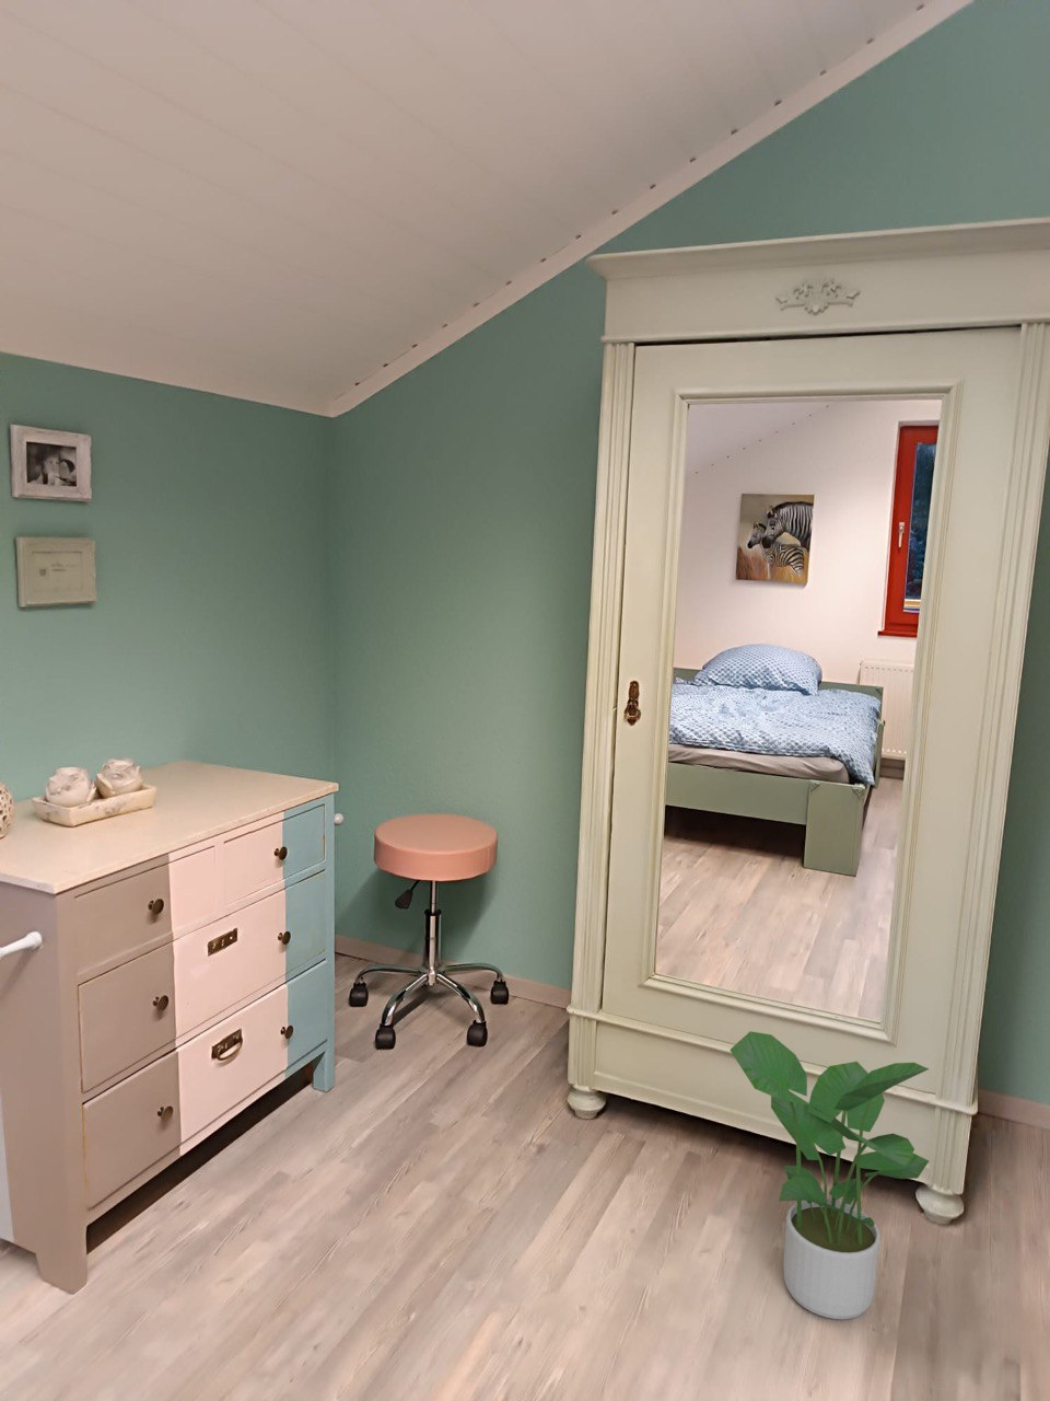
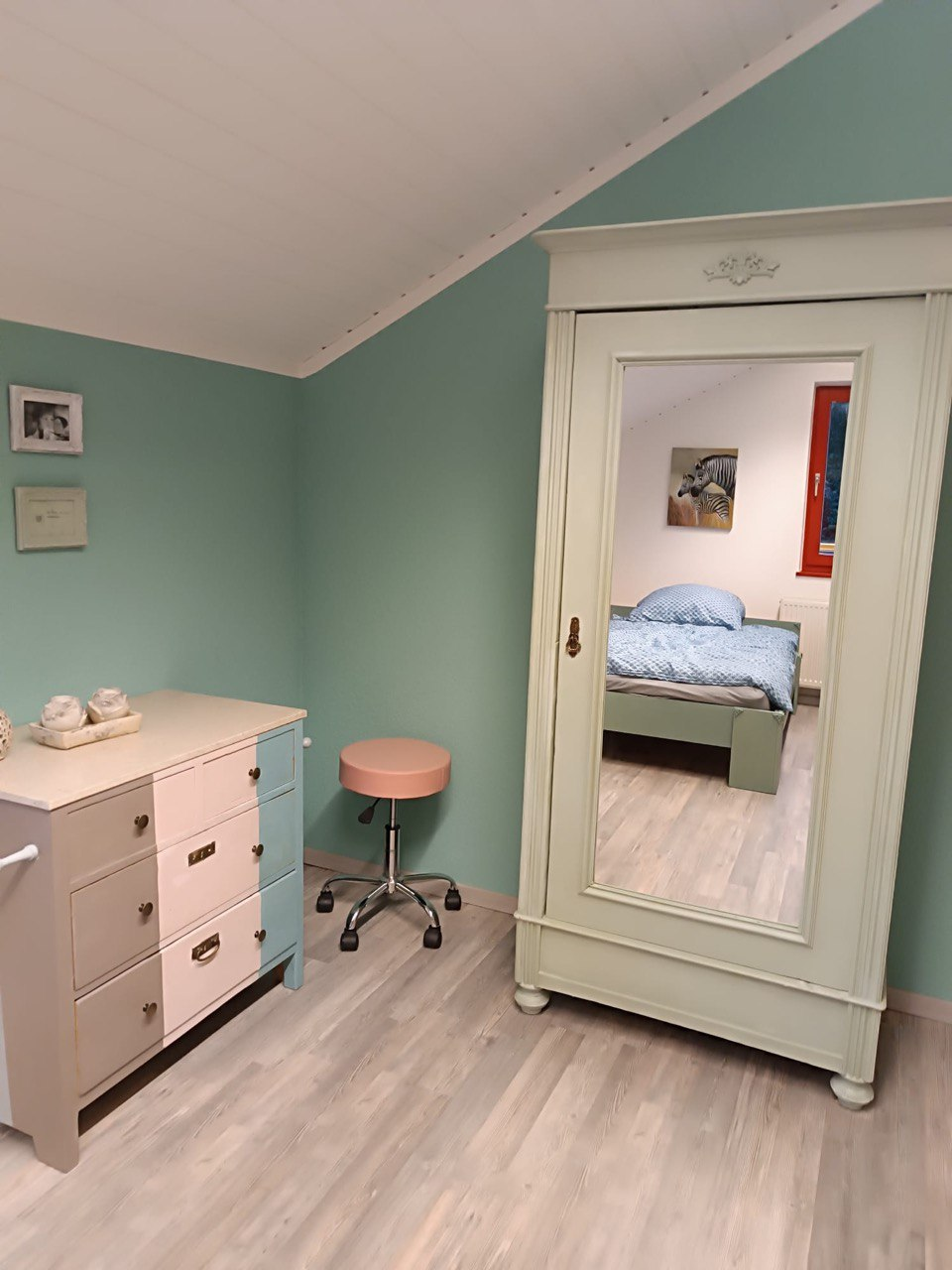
- potted plant [728,1030,930,1320]
